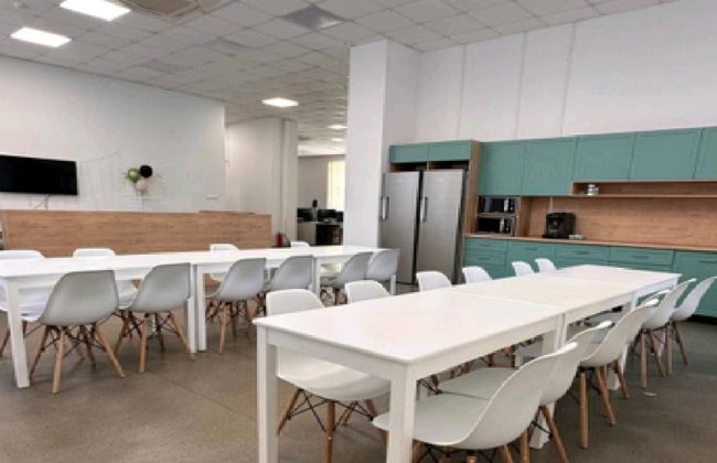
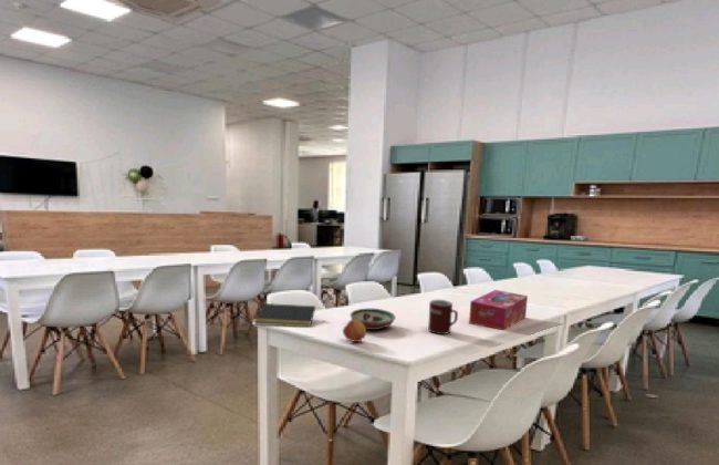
+ notepad [253,302,316,328]
+ mug [427,298,459,335]
+ decorative bowl [348,308,397,331]
+ tissue box [468,289,529,331]
+ fruit [342,319,367,343]
